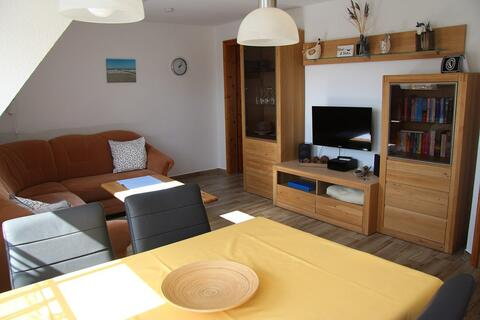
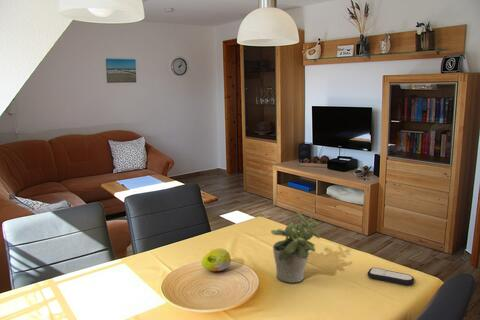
+ potted plant [270,211,322,284]
+ remote control [367,267,415,286]
+ fruit [201,247,232,272]
